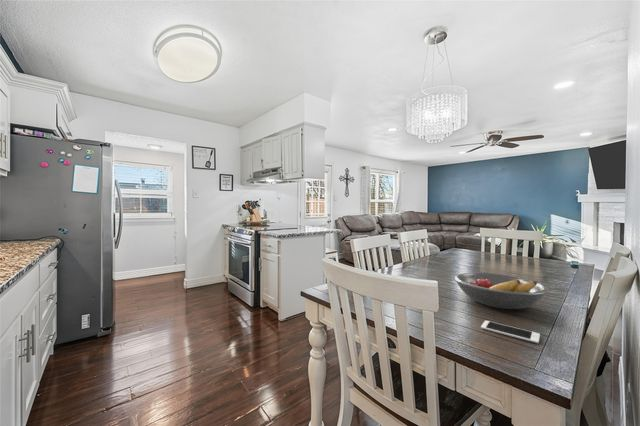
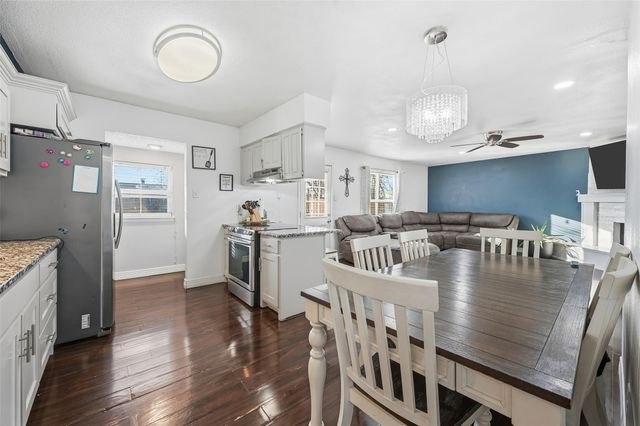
- cell phone [480,320,541,344]
- fruit bowl [454,272,549,310]
